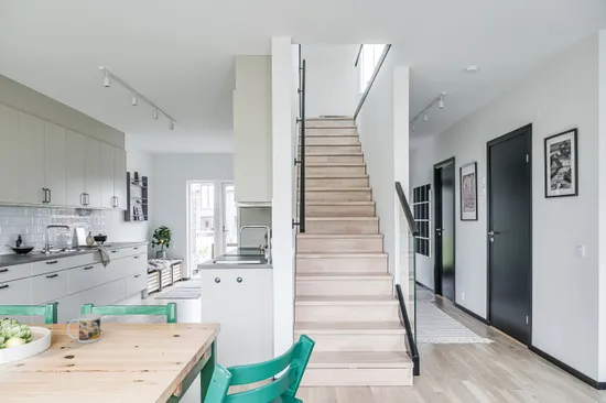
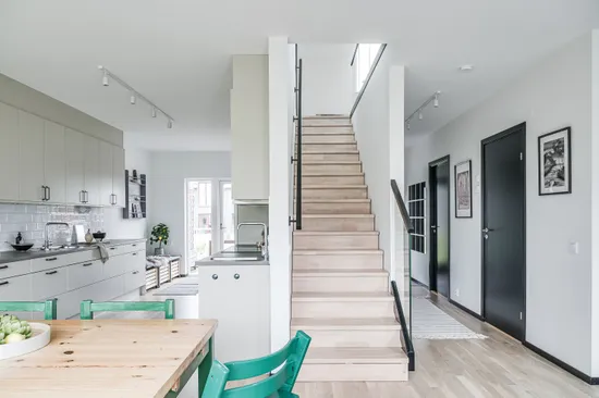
- mug [66,313,101,345]
